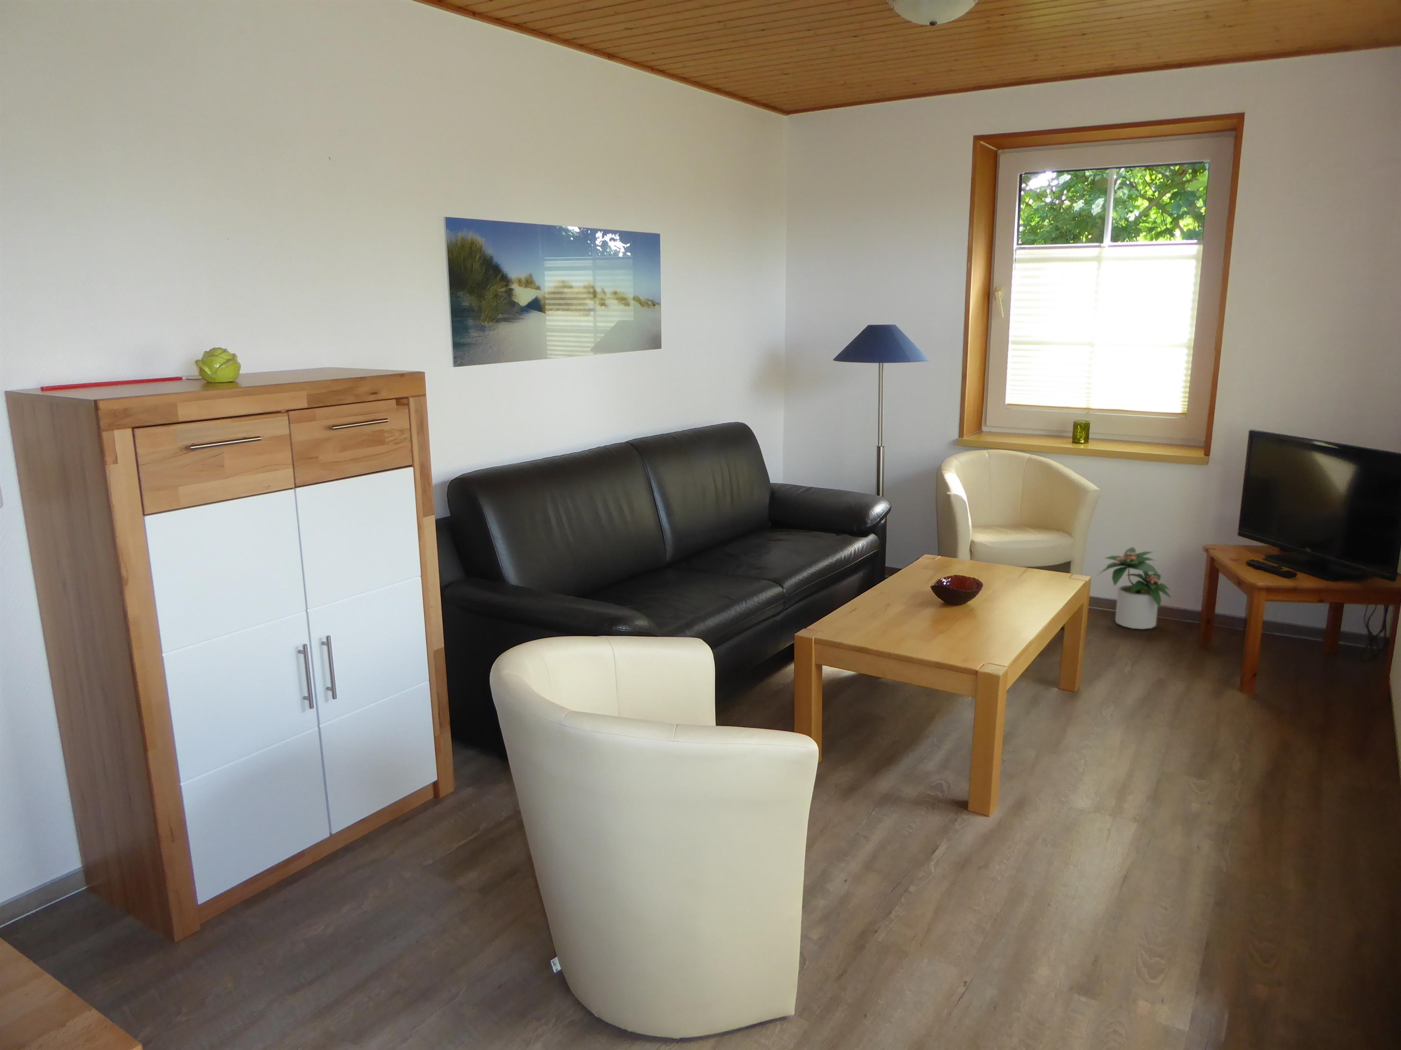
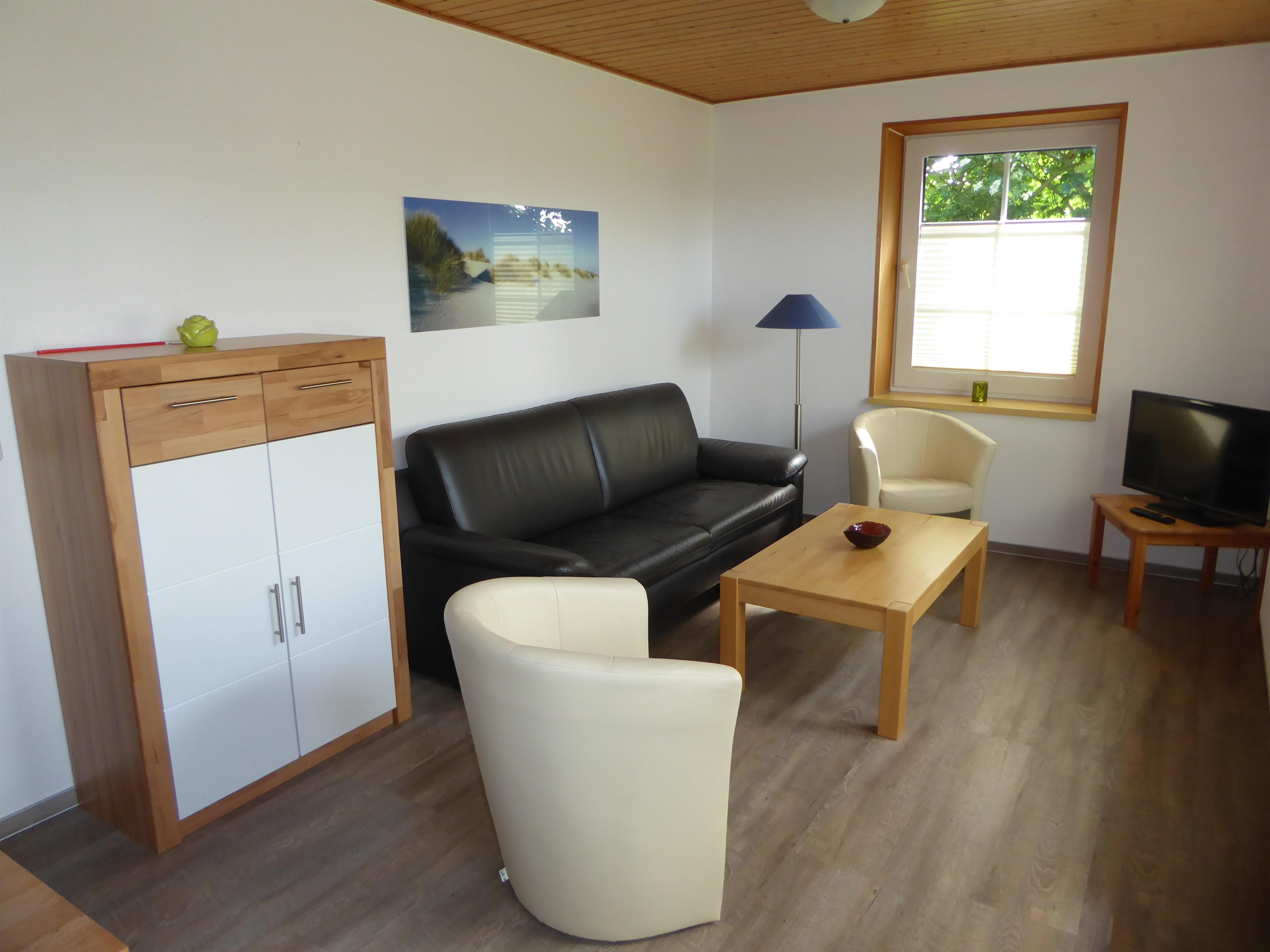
- potted plant [1097,546,1173,630]
